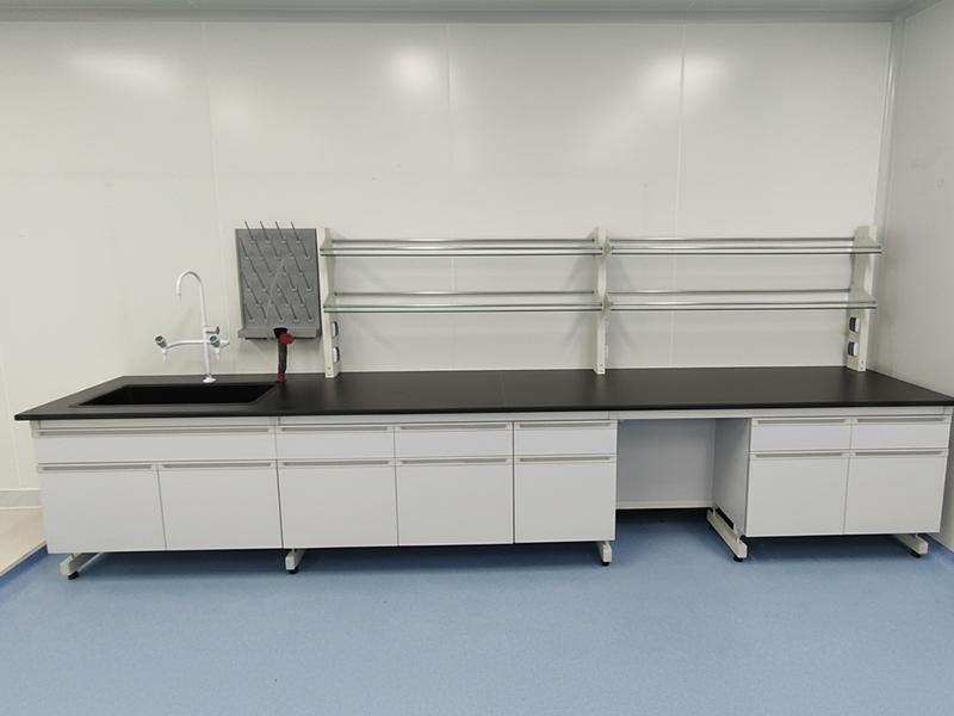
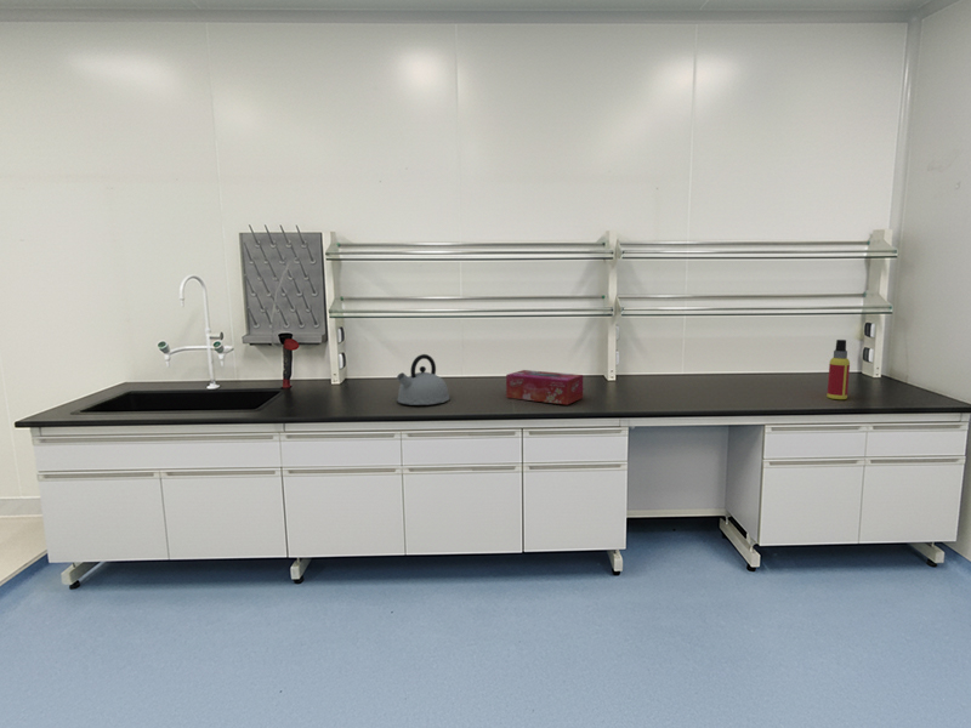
+ tissue box [505,369,584,405]
+ spray bottle [827,339,851,400]
+ kettle [396,353,452,406]
